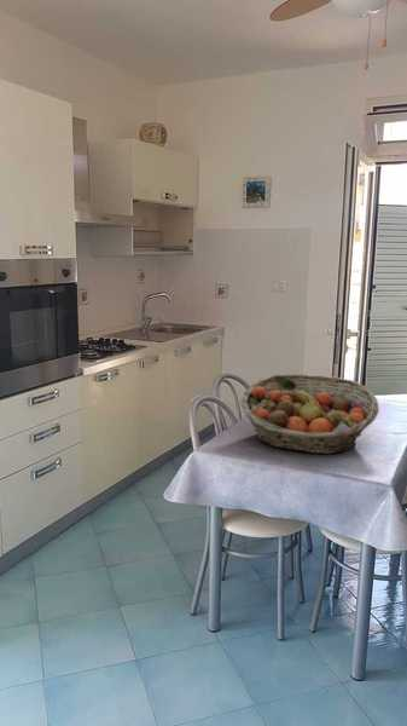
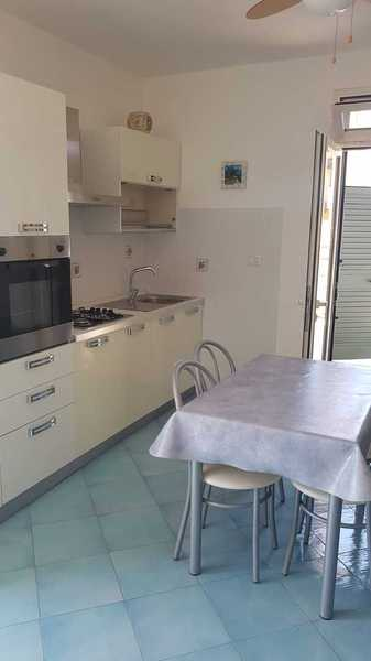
- fruit basket [239,373,380,455]
